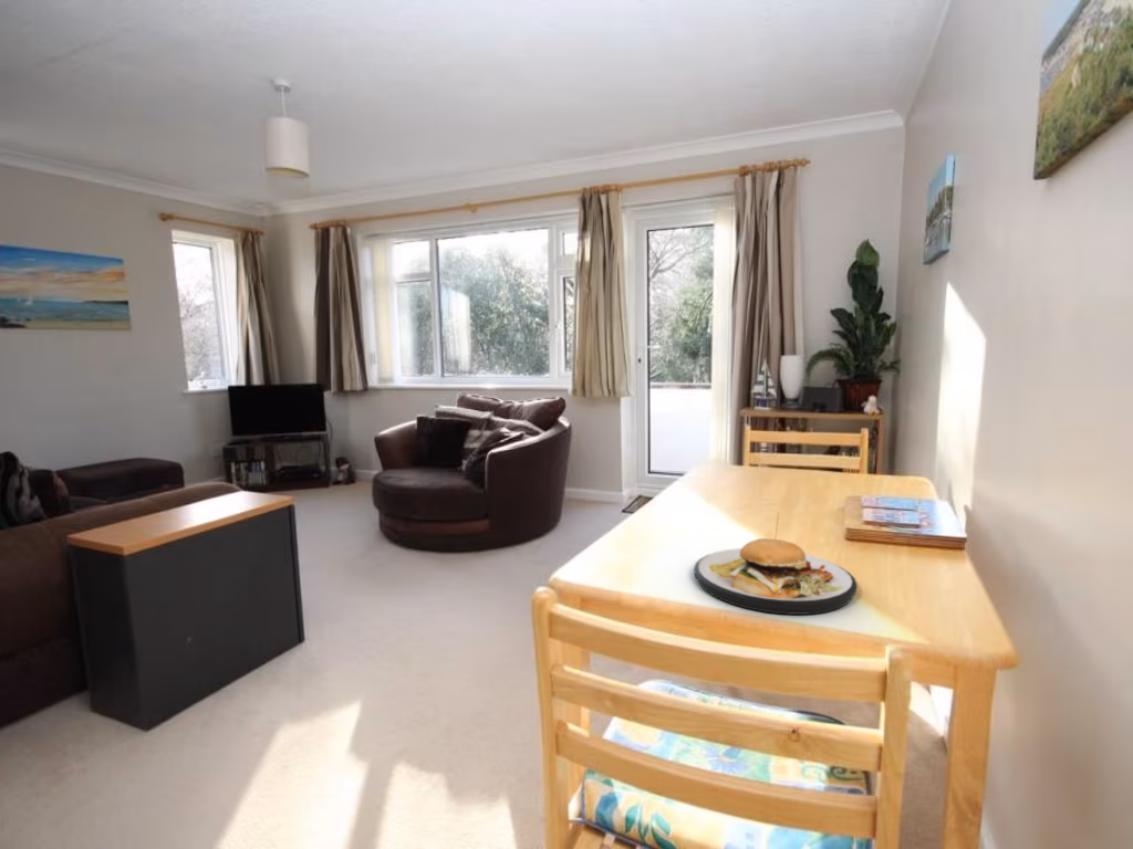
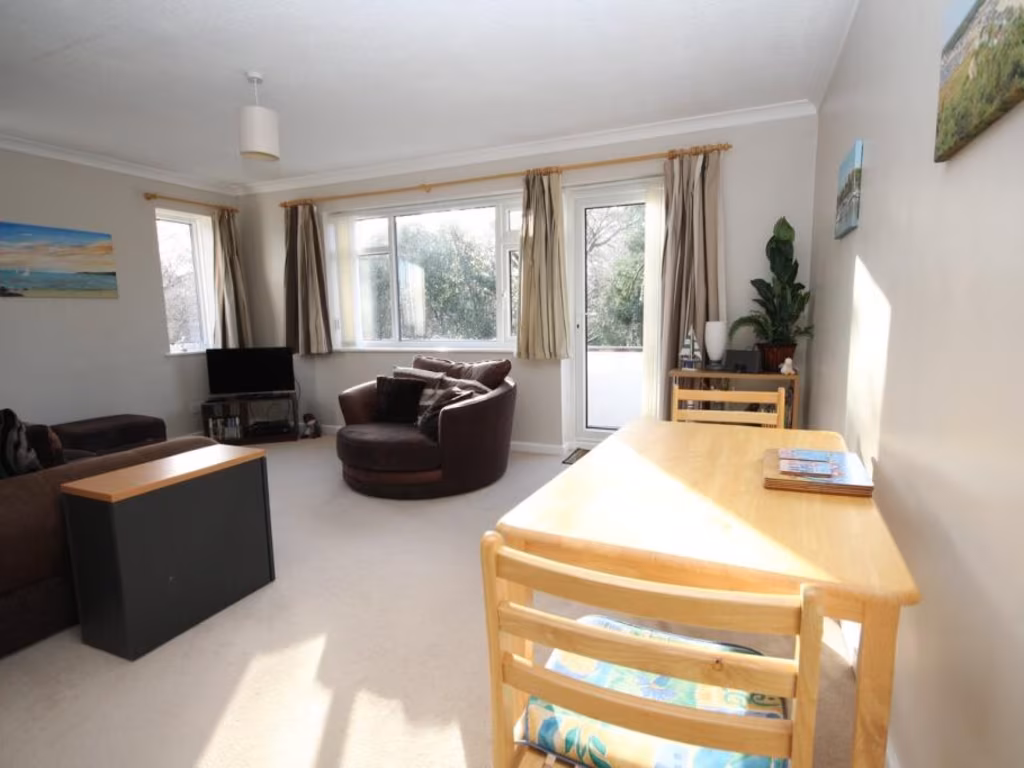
- plate [693,511,859,616]
